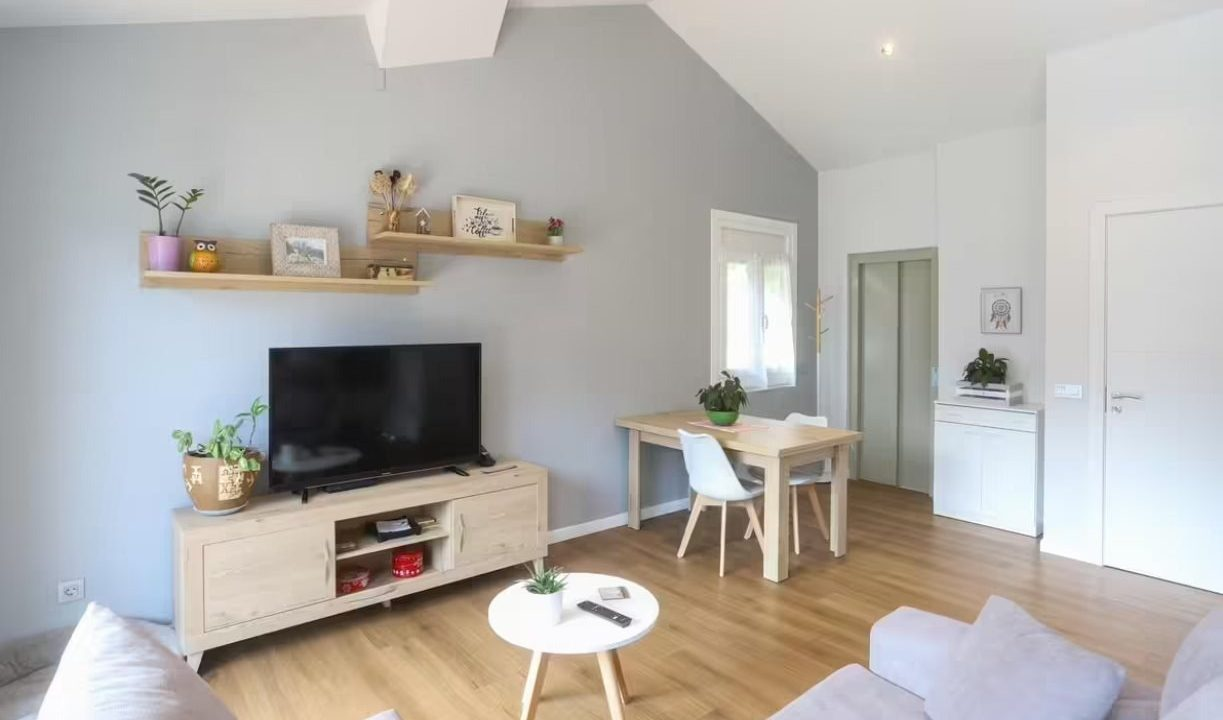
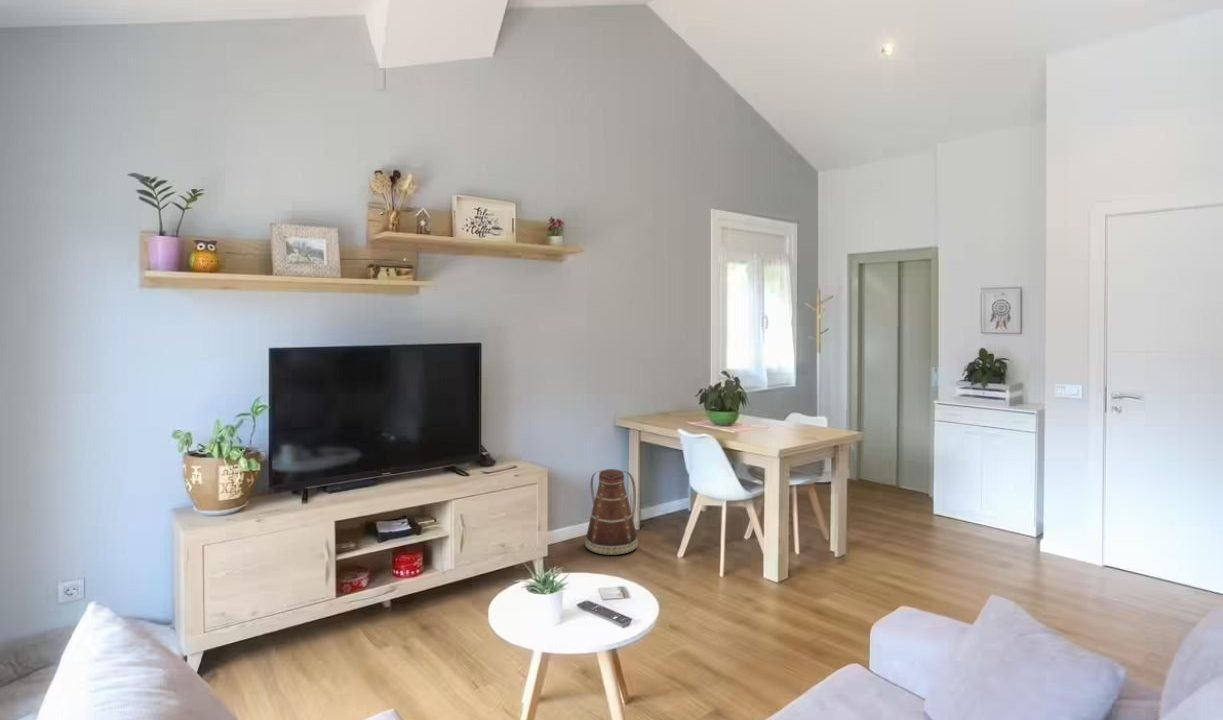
+ basket [584,468,639,556]
